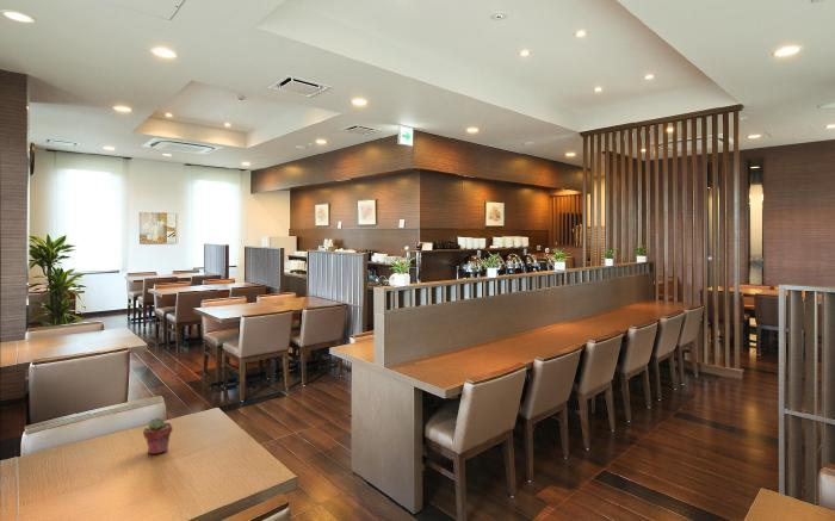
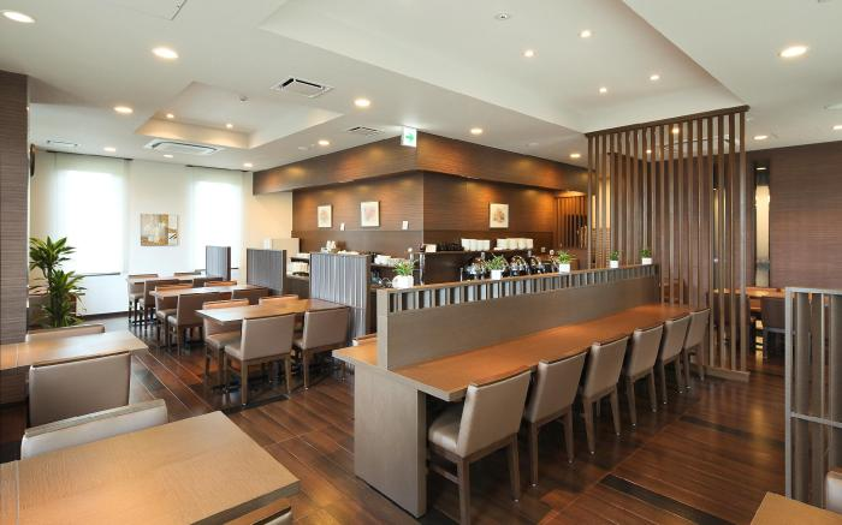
- potted succulent [142,416,173,455]
